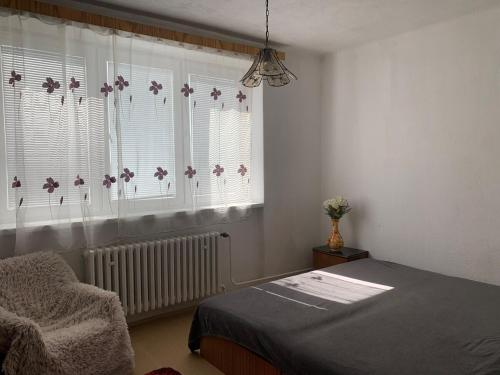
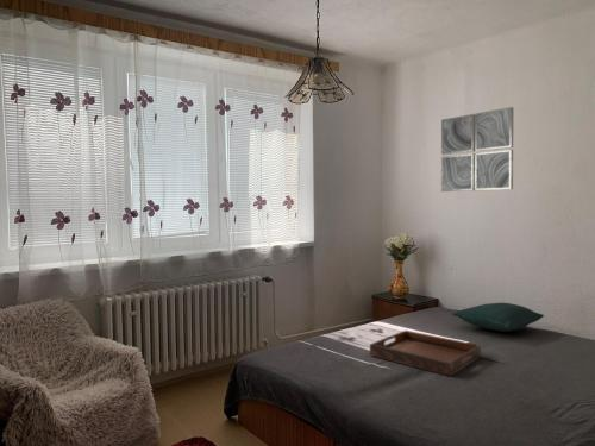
+ pillow [451,302,545,333]
+ serving tray [369,329,482,377]
+ wall art [440,106,515,193]
